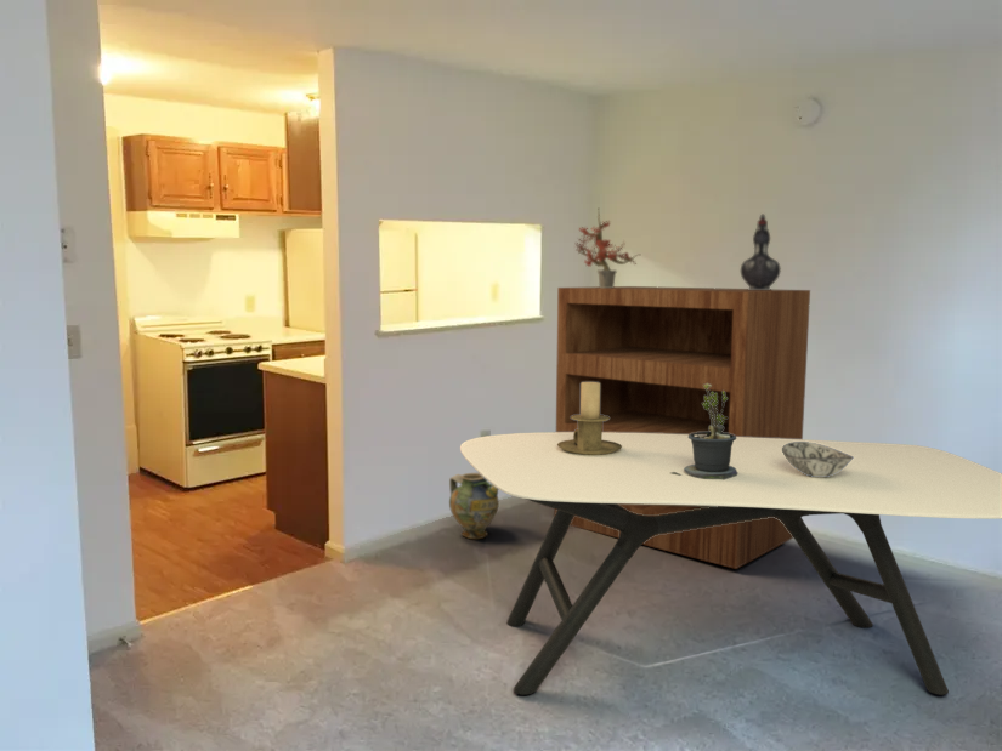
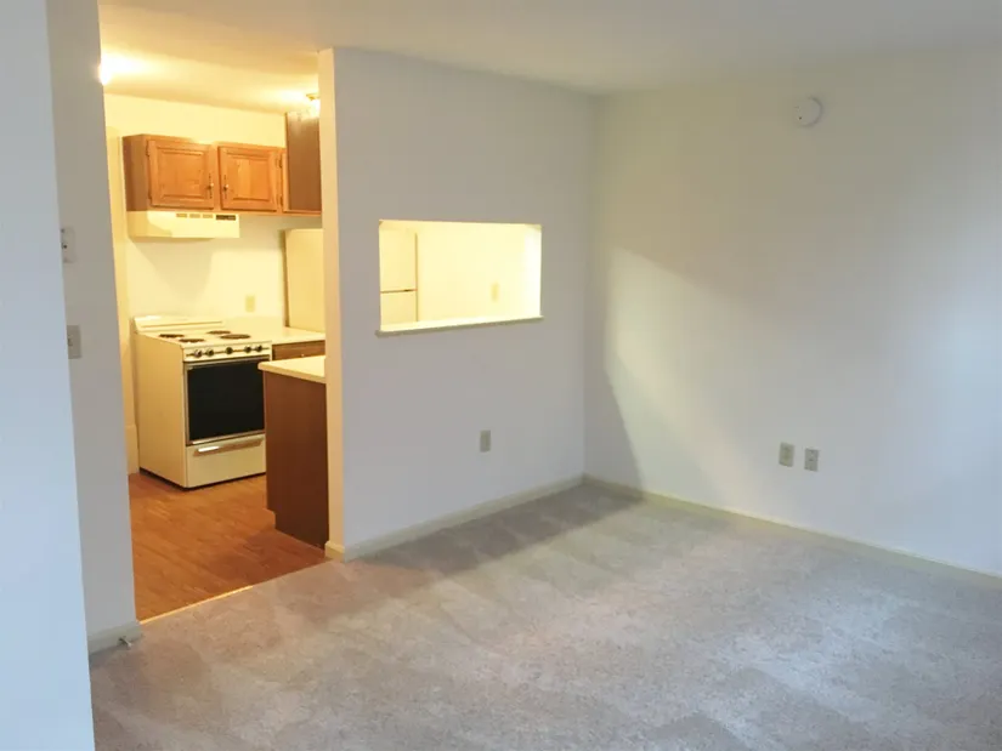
- potted plant [672,383,737,479]
- bookshelf [554,285,811,570]
- dining table [459,431,1002,696]
- decorative vase [740,212,782,290]
- decorative bowl [782,442,854,477]
- ceramic jug [448,472,500,540]
- potted plant [574,209,640,288]
- candle holder [557,382,622,455]
